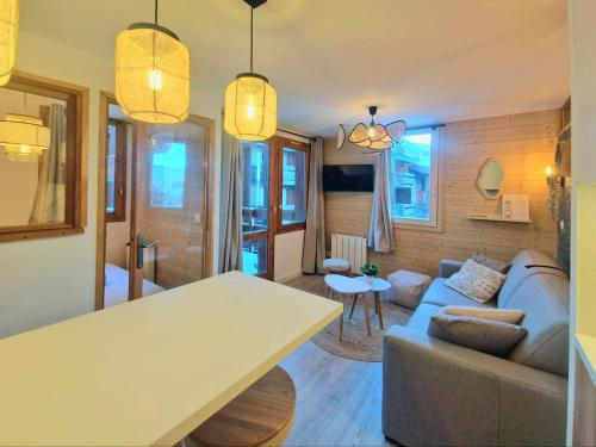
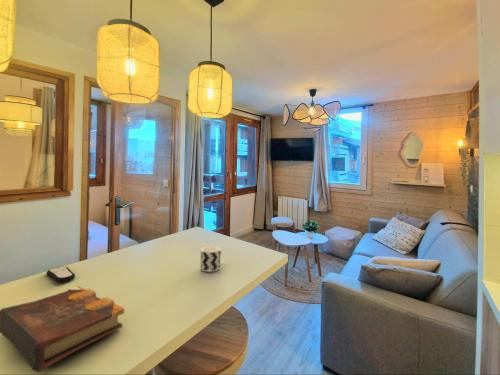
+ remote control [46,266,76,284]
+ cup [200,246,222,273]
+ book [0,285,125,373]
